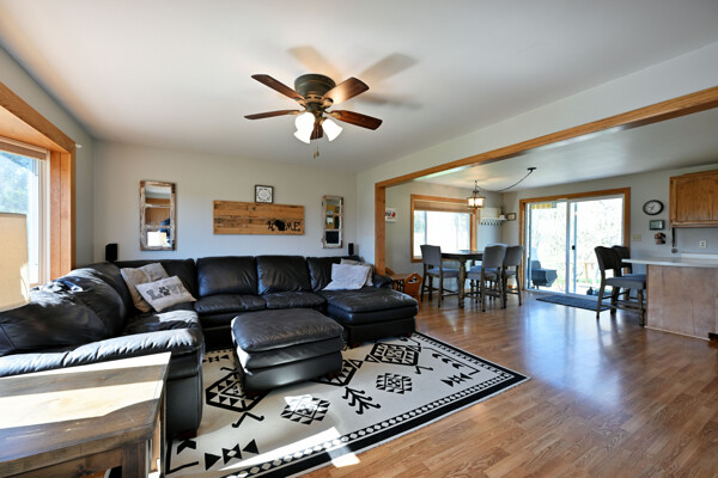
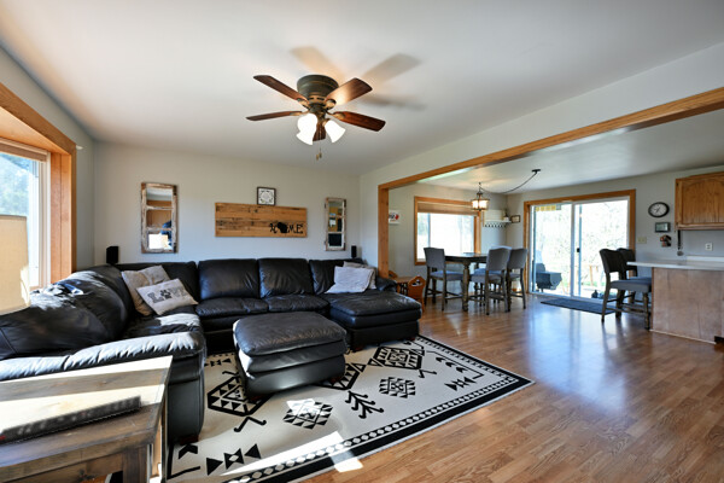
+ remote control [0,394,142,448]
